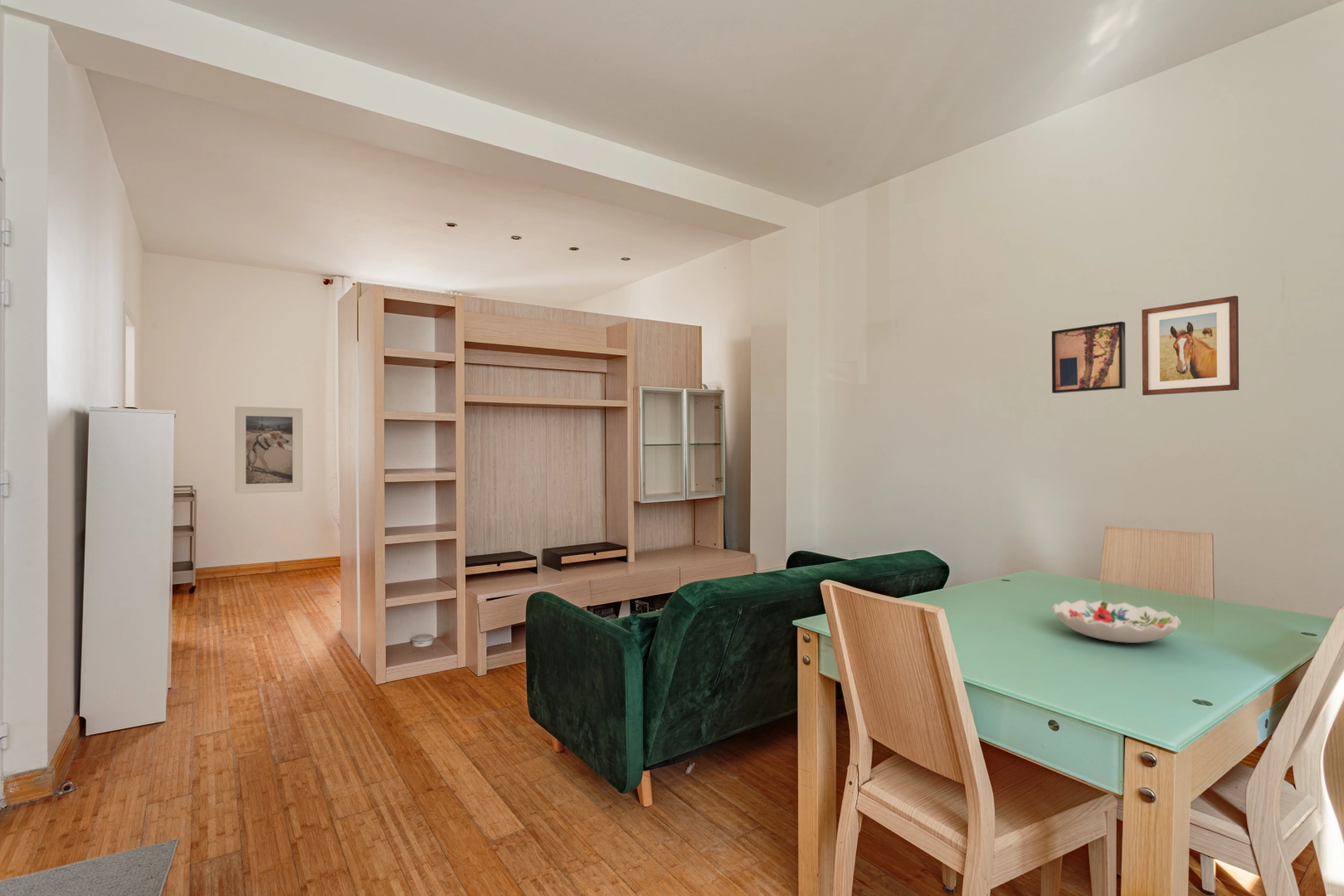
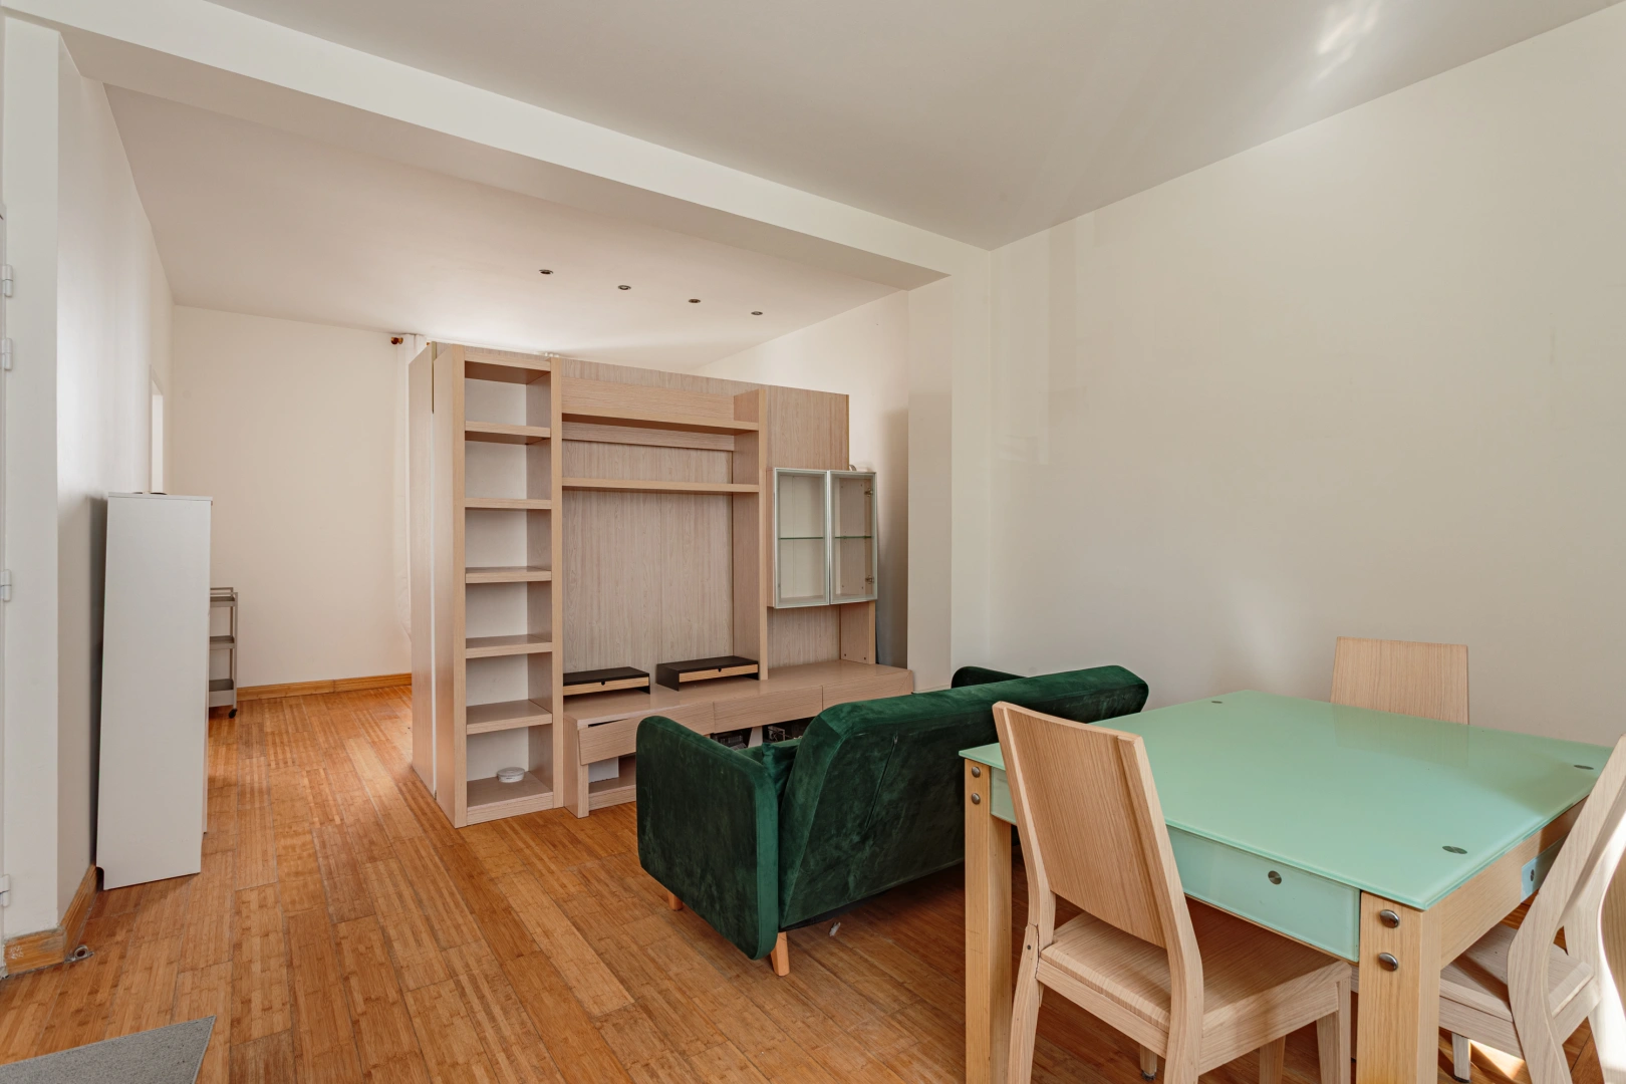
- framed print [234,406,304,494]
- wall art [1141,295,1239,397]
- wall art [1051,321,1127,394]
- decorative bowl [1051,599,1182,644]
